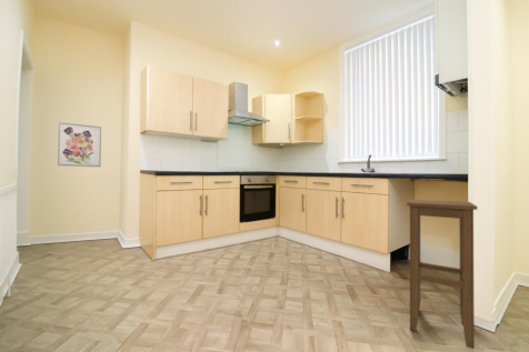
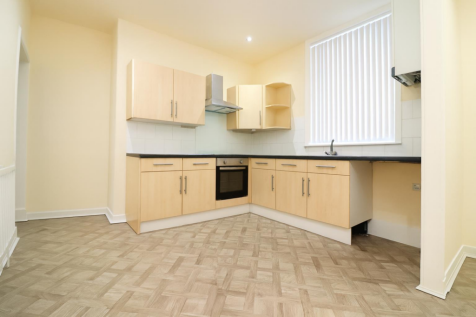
- stool [406,199,478,350]
- wall art [57,121,102,168]
